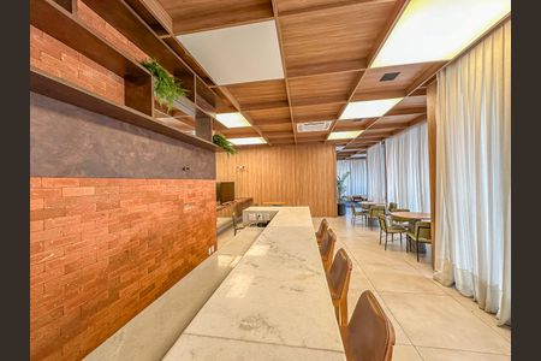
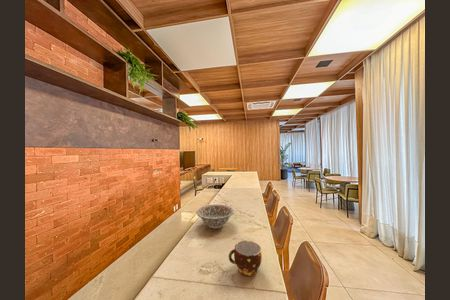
+ decorative bowl [195,203,235,229]
+ cup [228,240,263,277]
